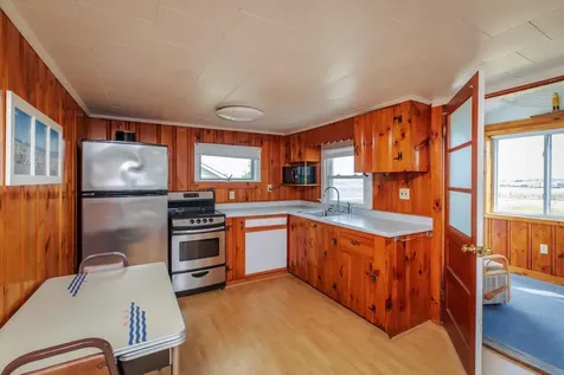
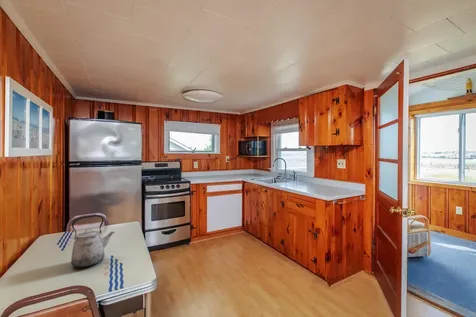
+ kettle [70,214,116,269]
